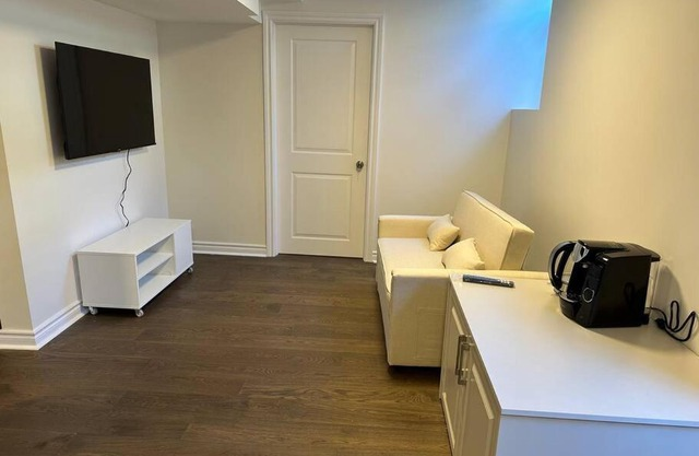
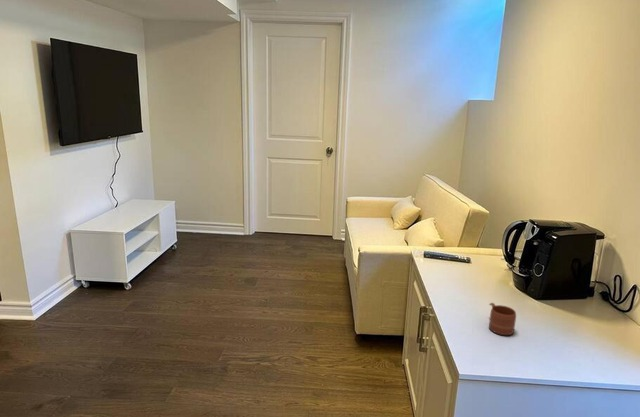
+ mug [488,302,517,336]
